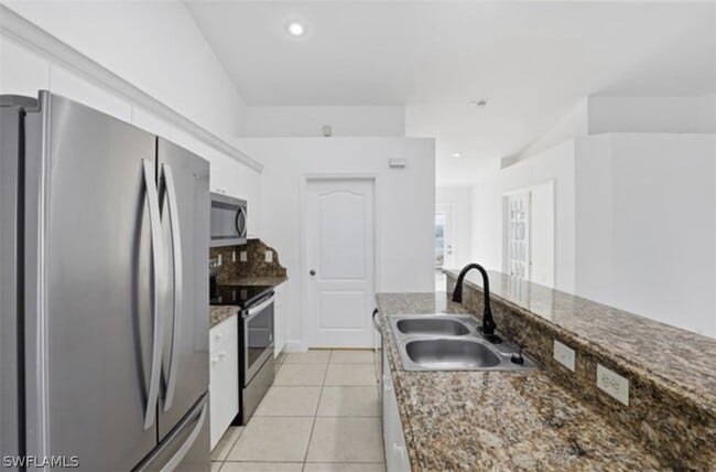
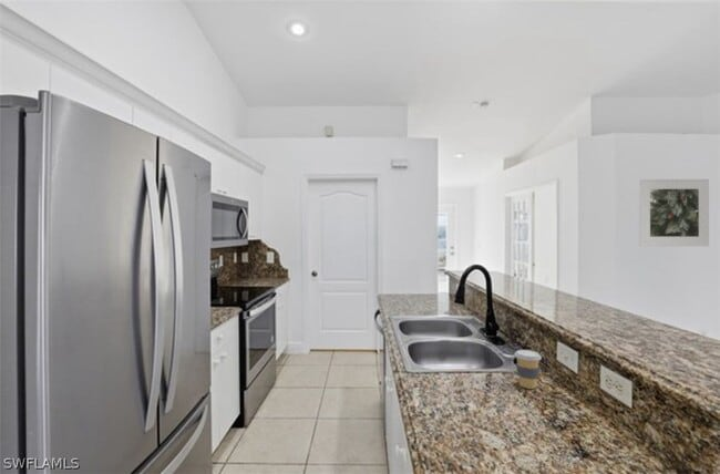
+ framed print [638,178,710,247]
+ coffee cup [514,349,543,390]
